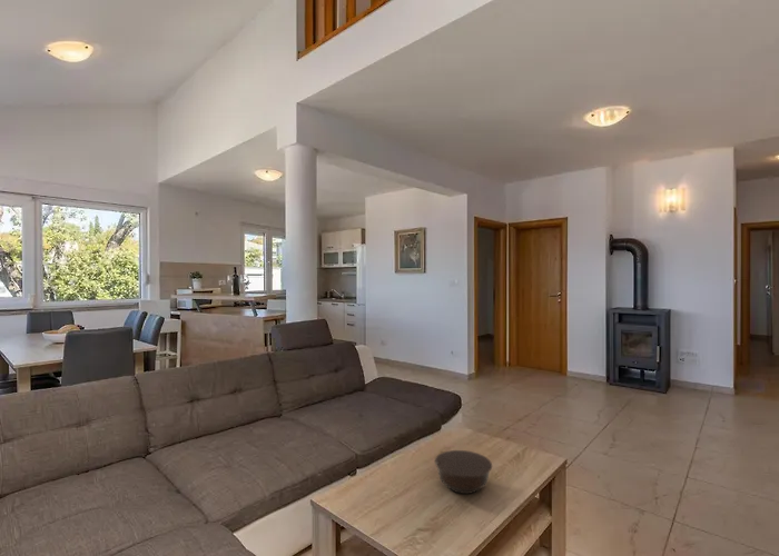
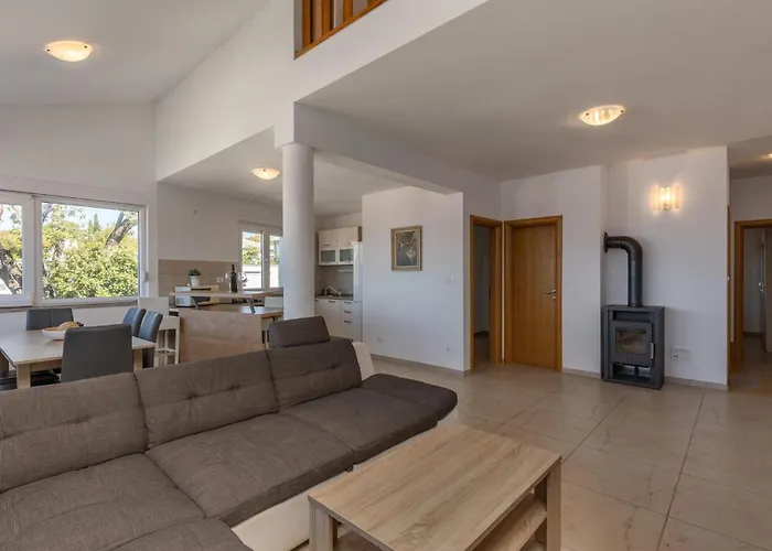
- bowl [434,449,493,495]
